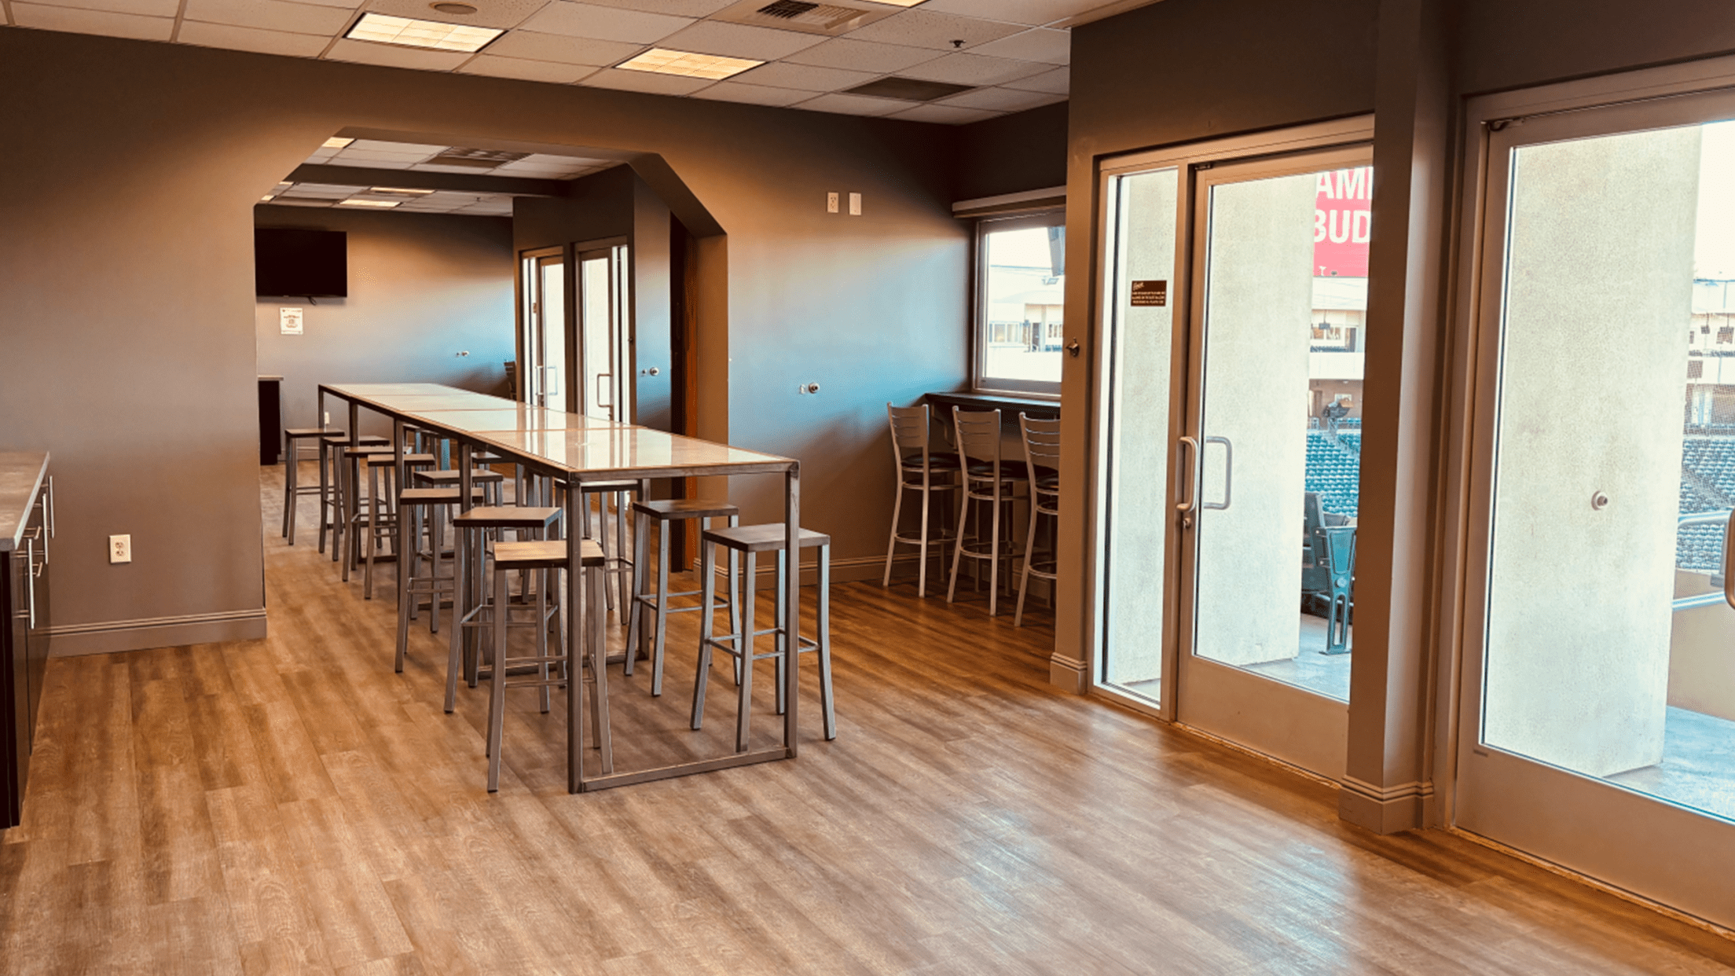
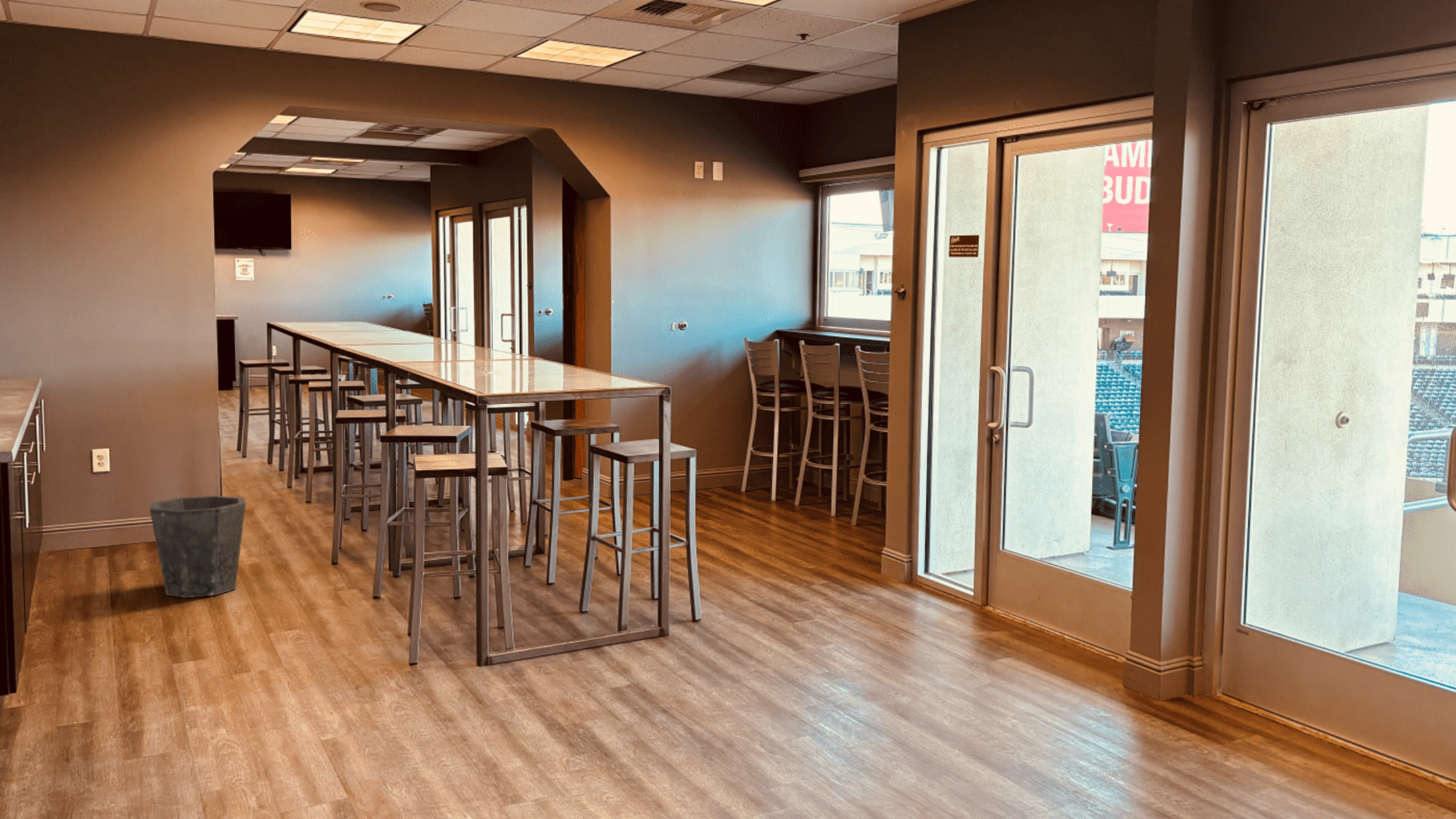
+ waste bin [149,495,247,599]
